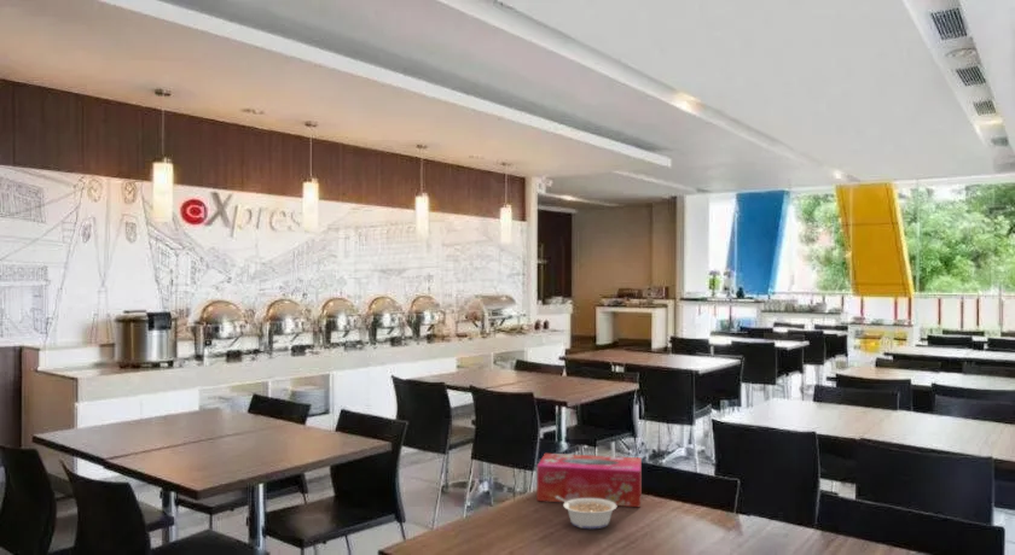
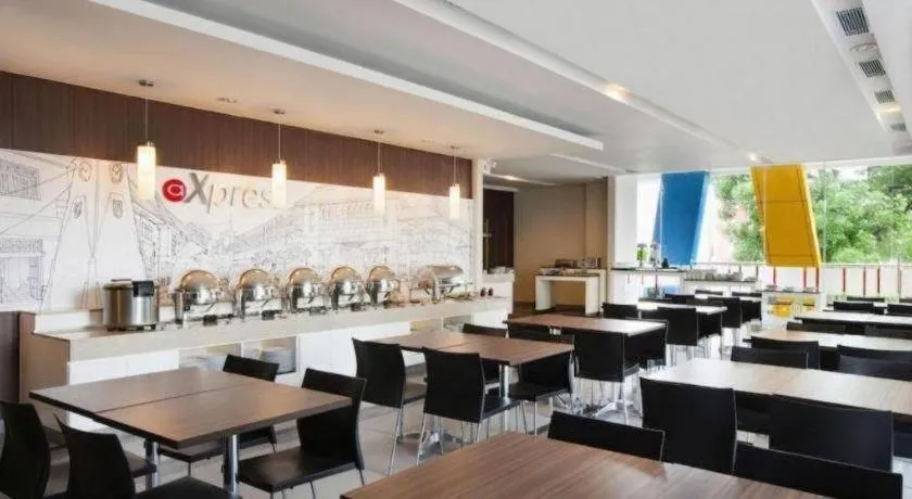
- legume [556,496,617,530]
- tissue box [535,452,643,508]
